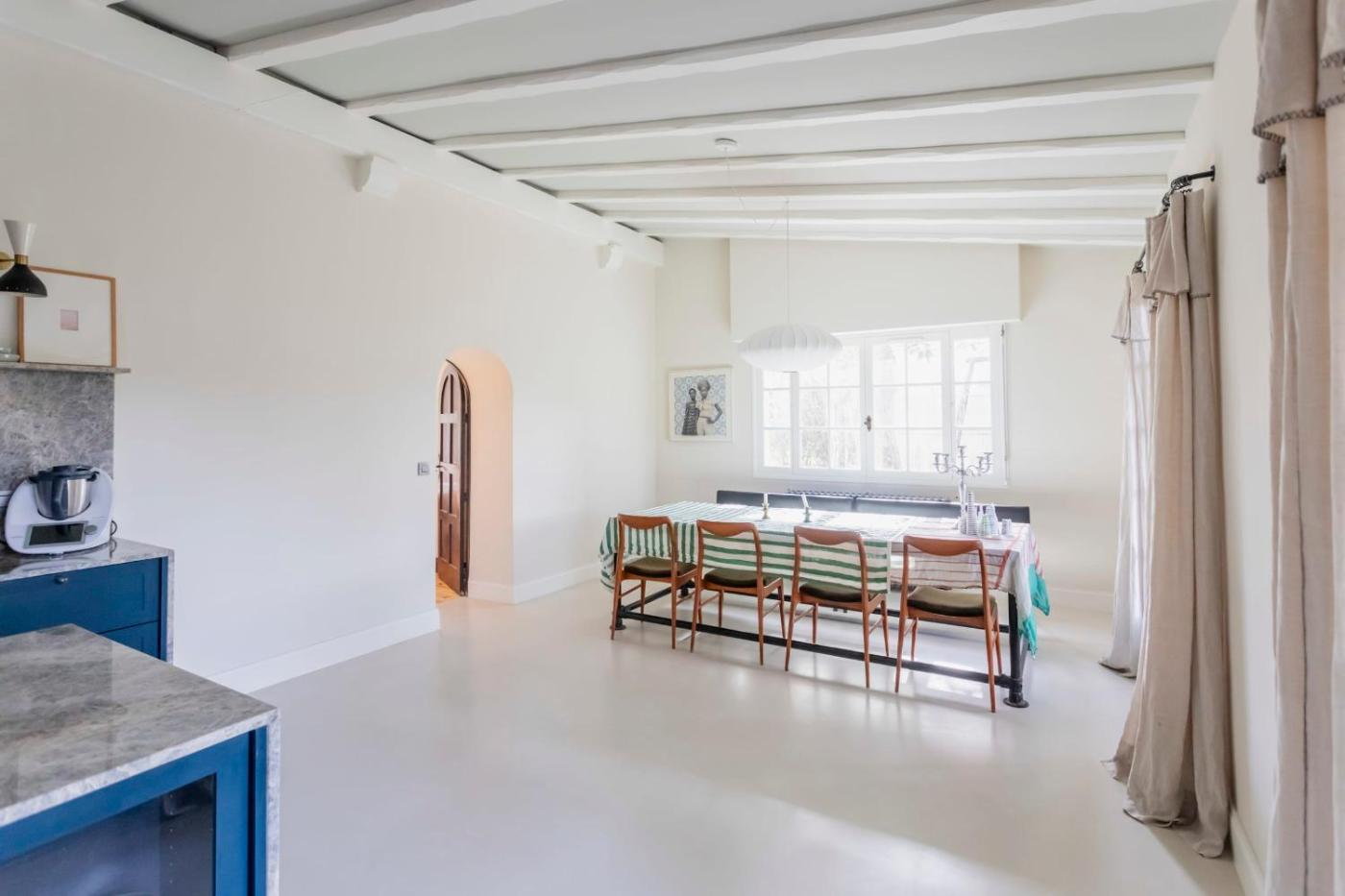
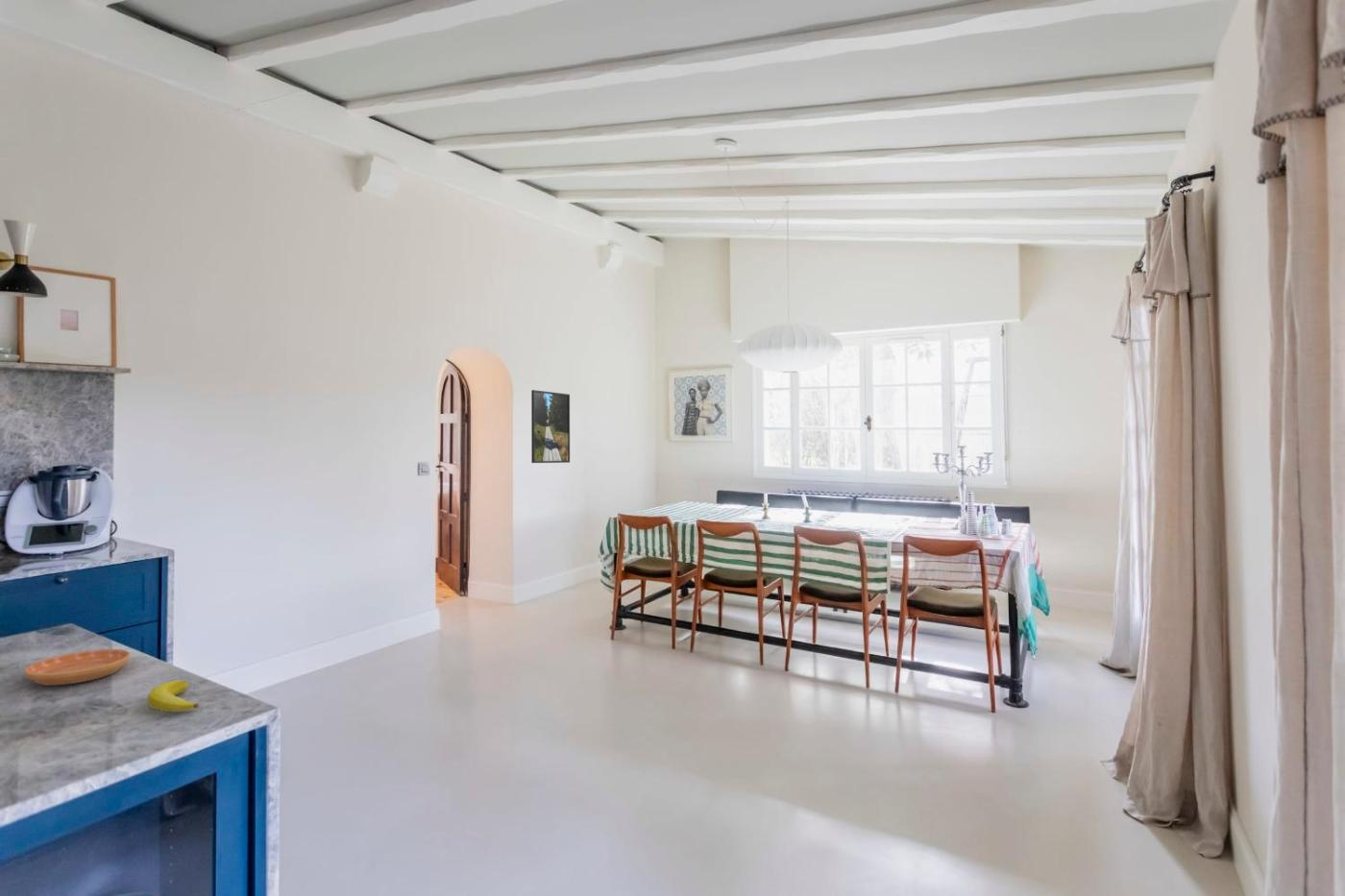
+ banana [147,679,200,713]
+ saucer [23,648,132,687]
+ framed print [530,389,571,464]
